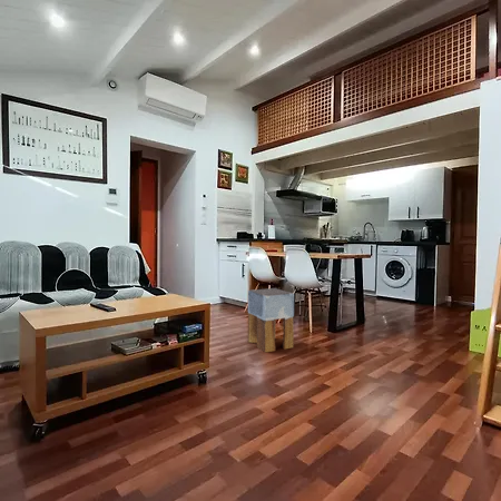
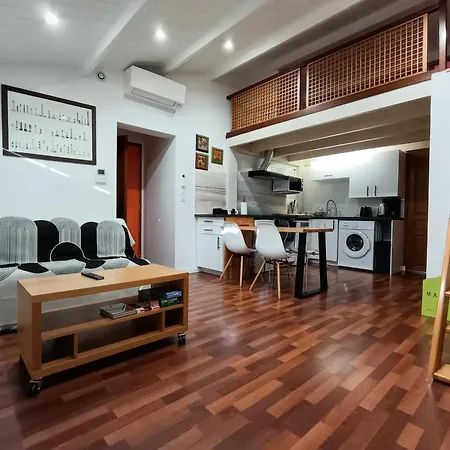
- stool [247,287,295,353]
